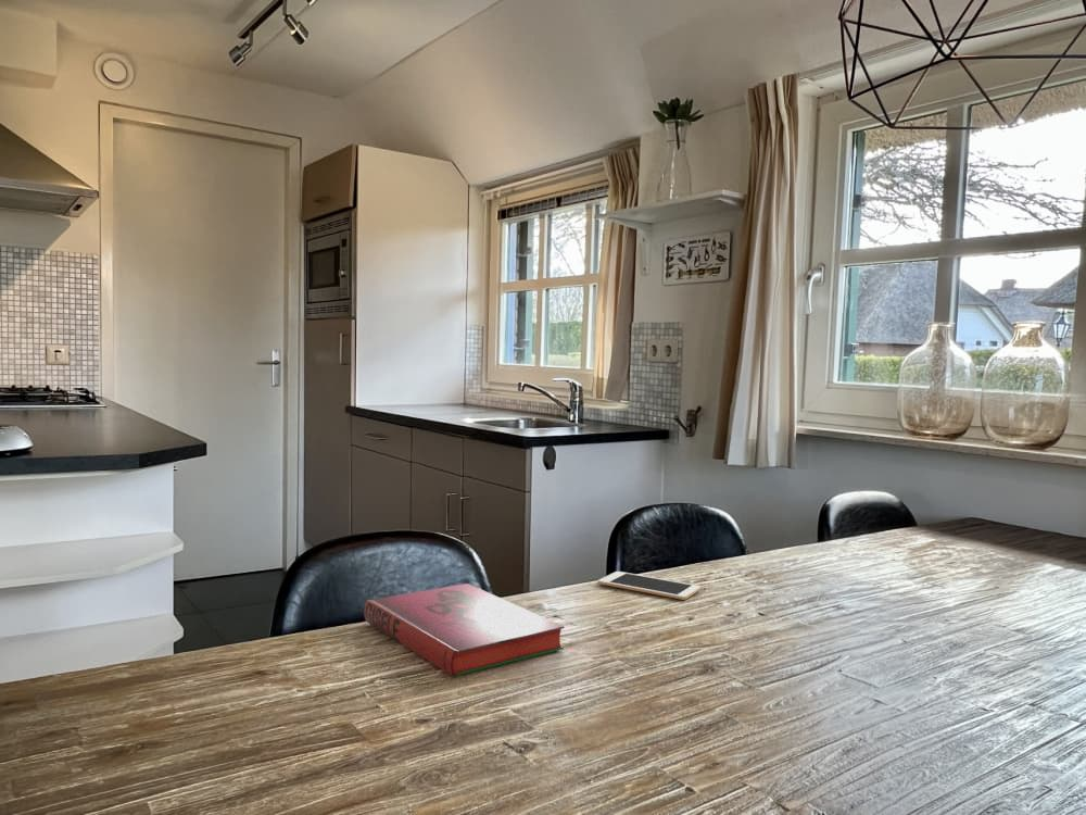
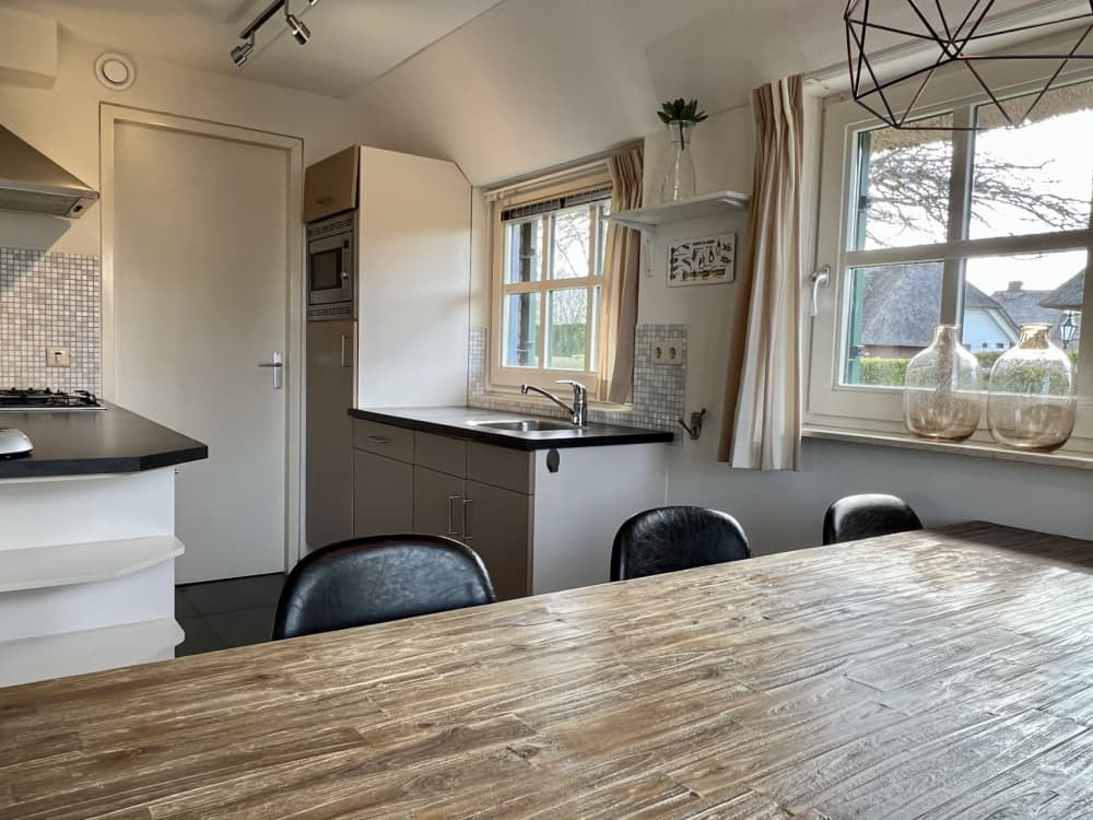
- cell phone [597,570,702,601]
- hardback book [363,582,565,678]
